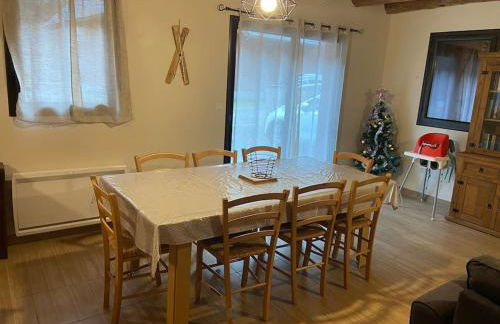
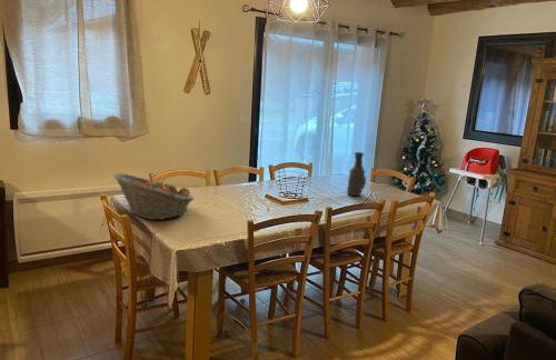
+ fruit basket [112,172,196,221]
+ vase [346,151,367,197]
